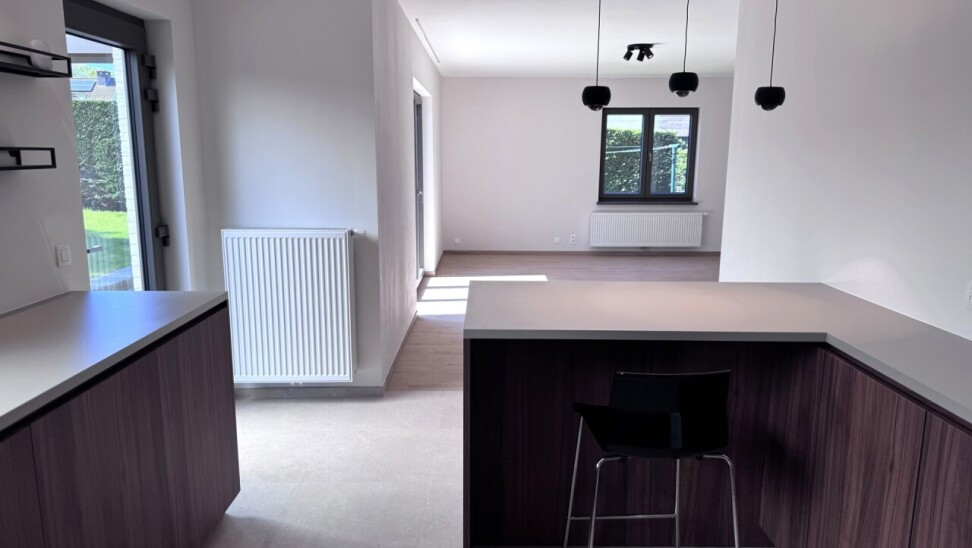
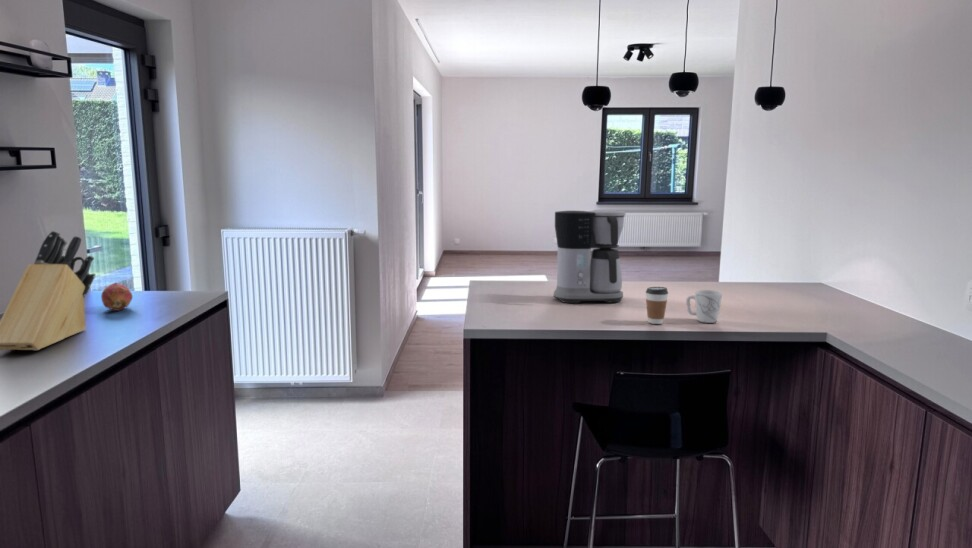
+ fruit [100,282,134,312]
+ coffee cup [645,286,669,325]
+ coffee maker [553,209,627,304]
+ mug [685,289,723,324]
+ knife block [0,229,96,352]
